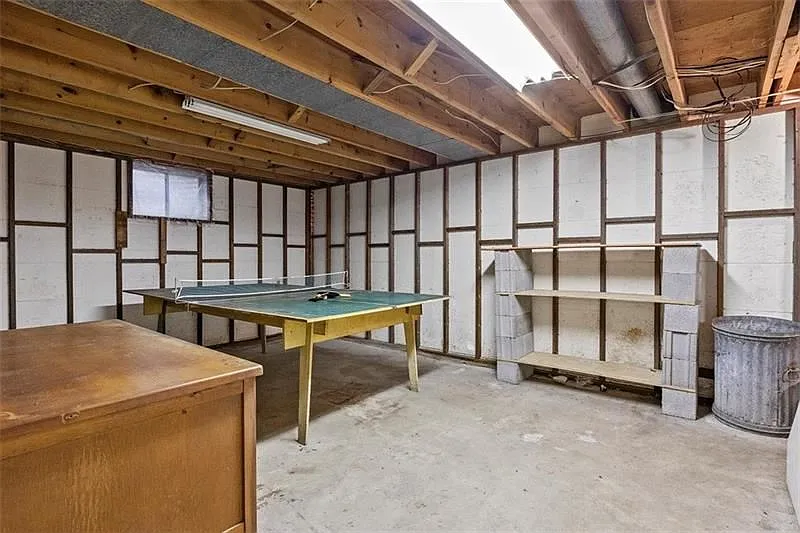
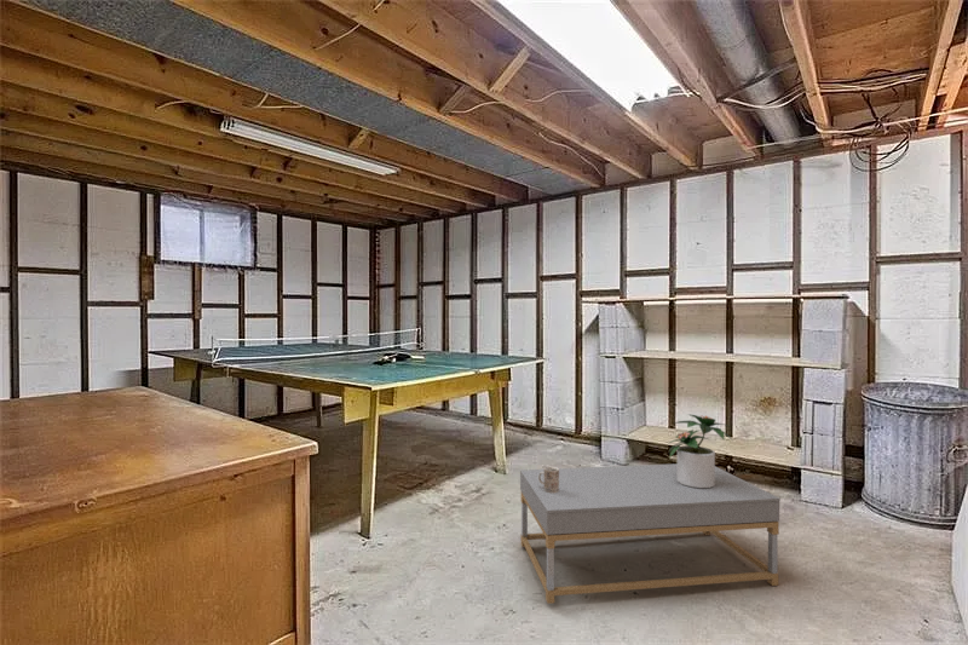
+ potted plant [667,413,733,488]
+ coffee table [519,462,782,605]
+ mug [538,465,559,493]
